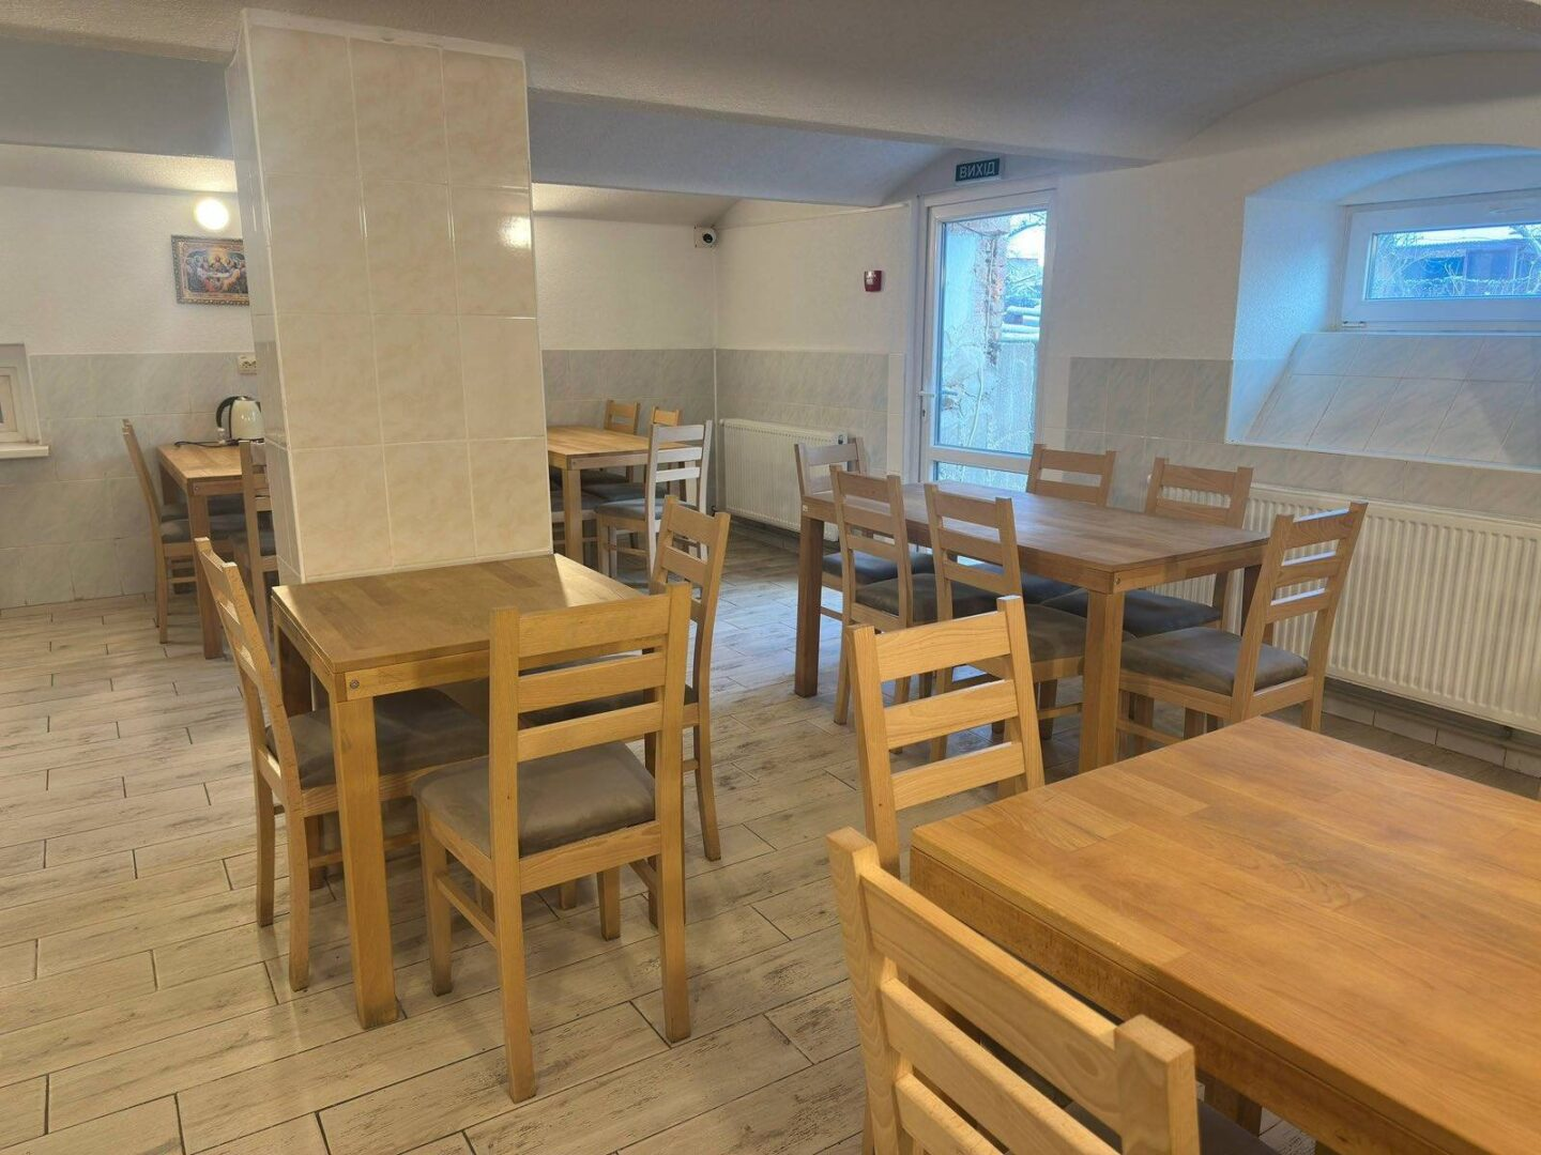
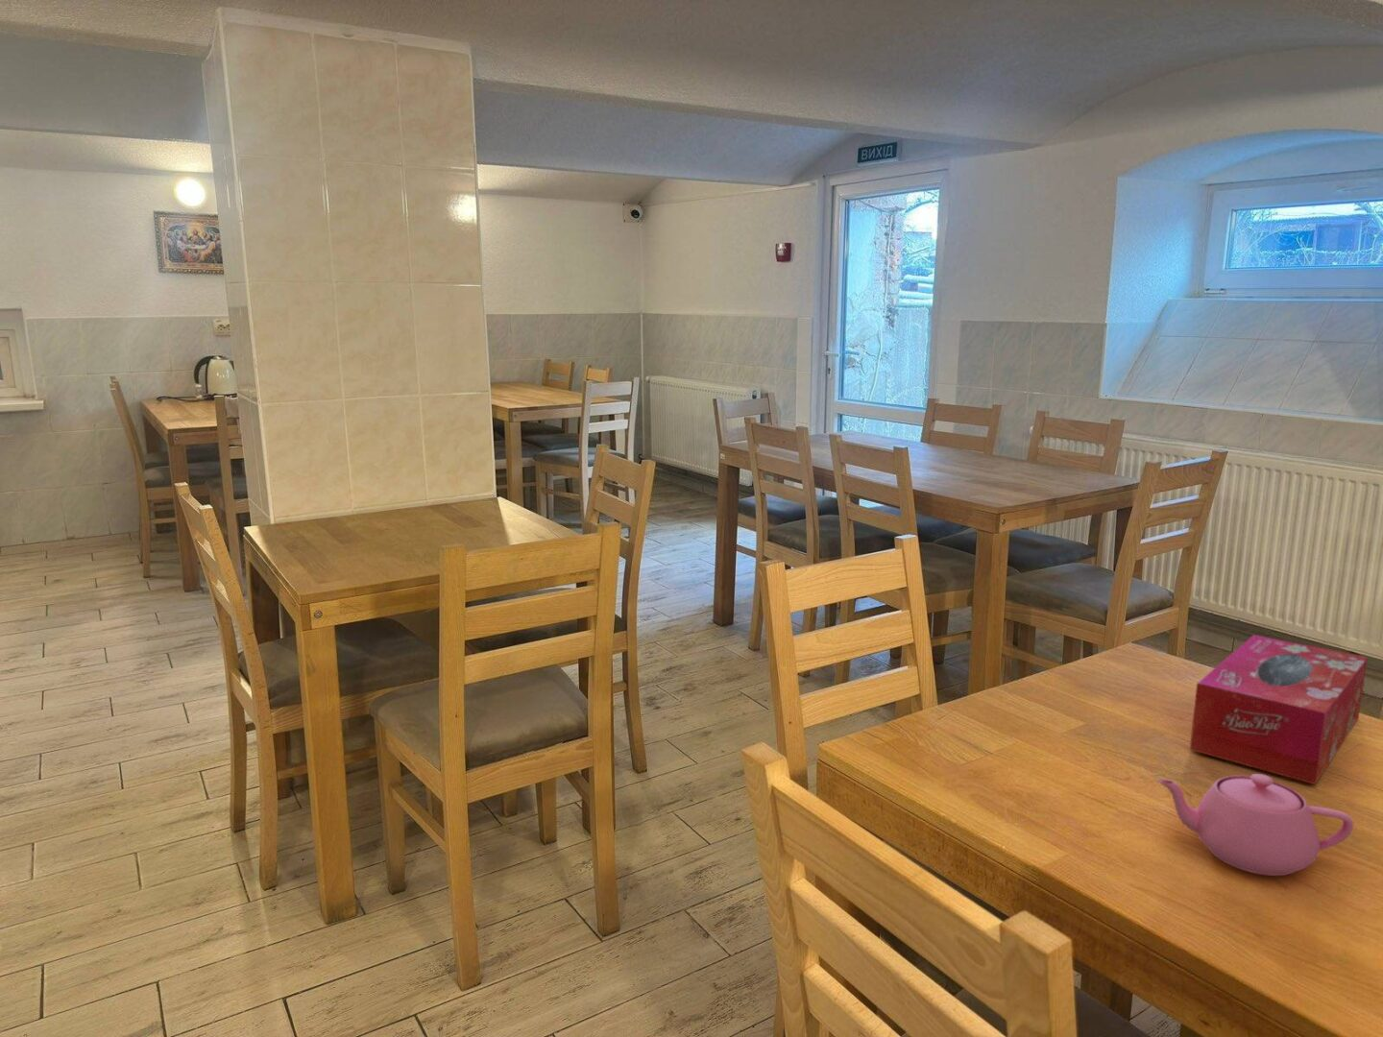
+ teapot [1155,773,1355,877]
+ tissue box [1189,634,1369,785]
